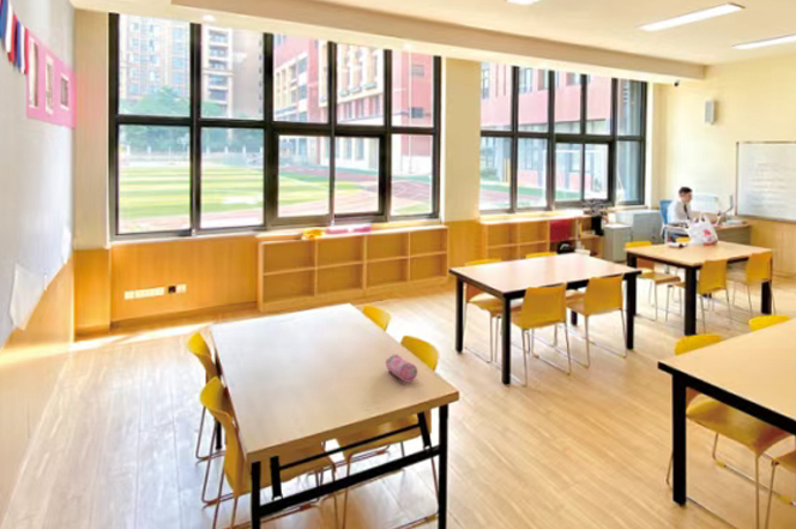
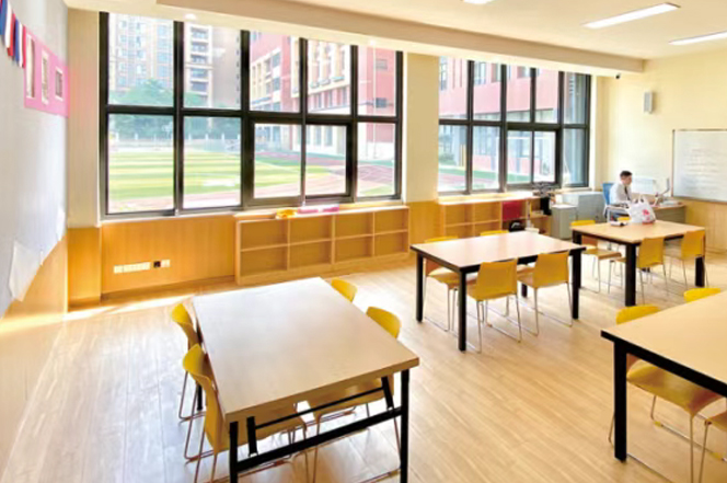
- pencil case [385,353,418,384]
